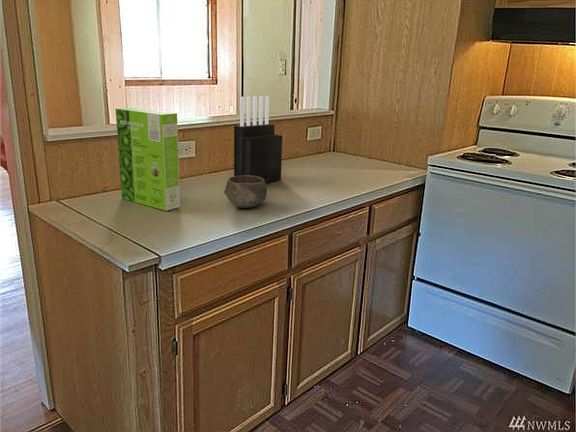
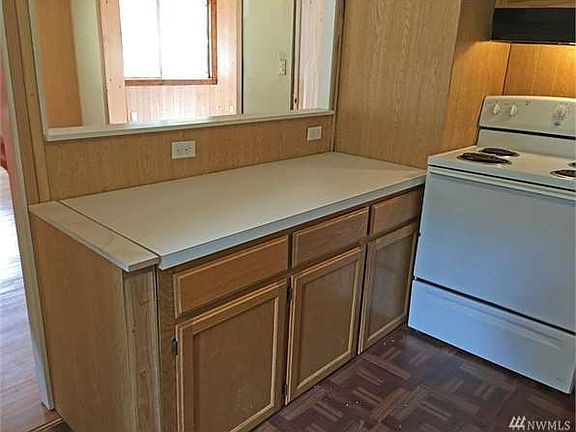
- cake mix box [115,107,181,212]
- bowl [223,175,268,209]
- knife block [233,95,283,185]
